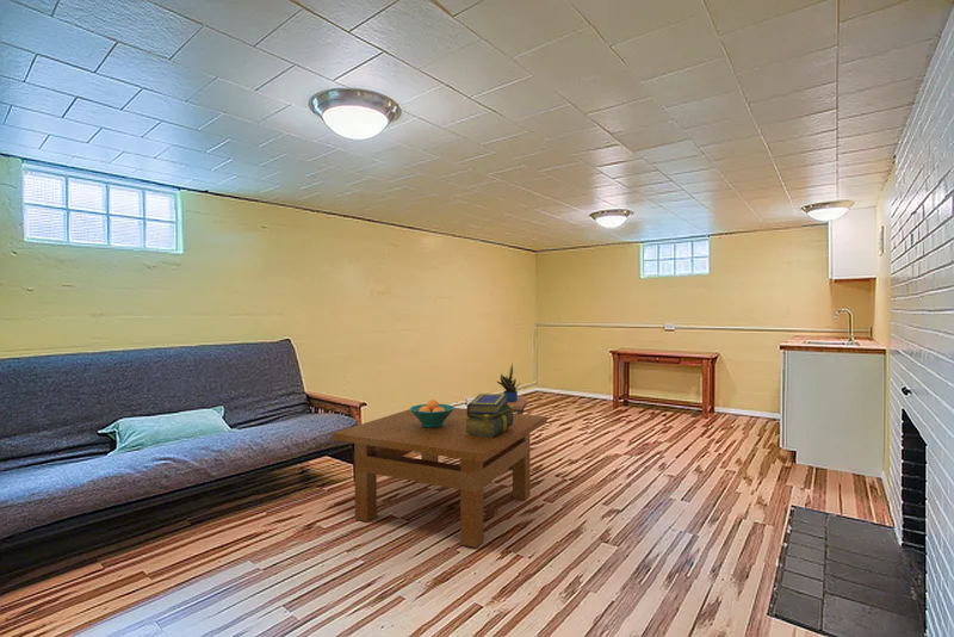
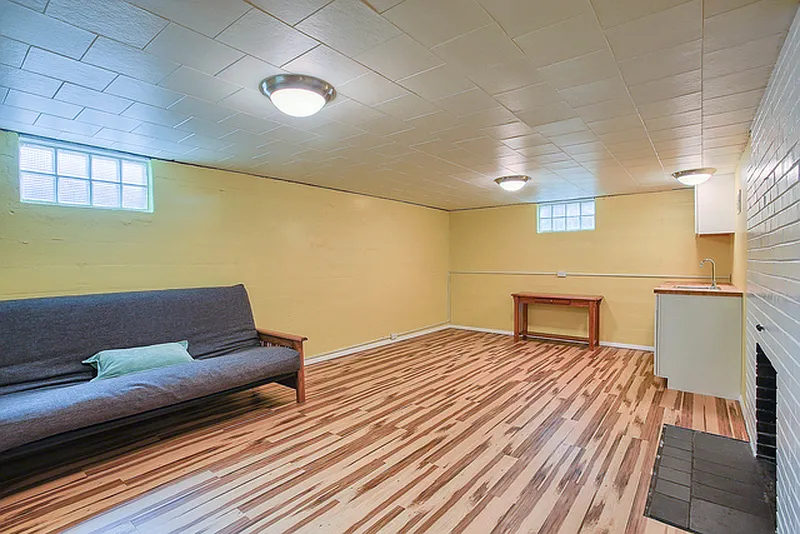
- table [332,407,549,549]
- stack of books [464,392,514,438]
- fruit bowl [409,398,456,427]
- stool [507,397,528,470]
- potted plant [496,363,521,402]
